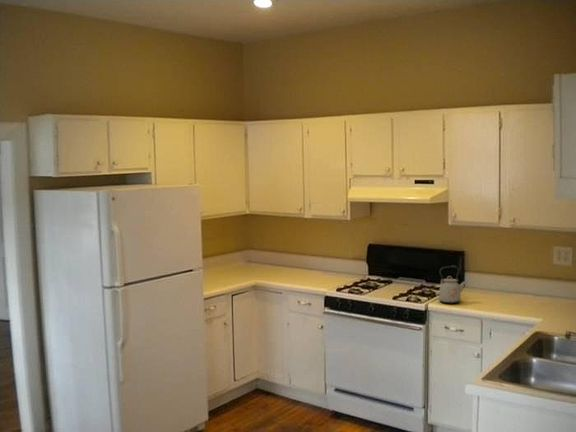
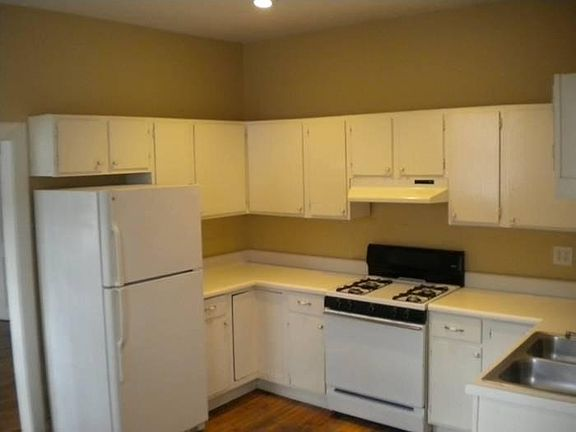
- kettle [438,265,468,305]
